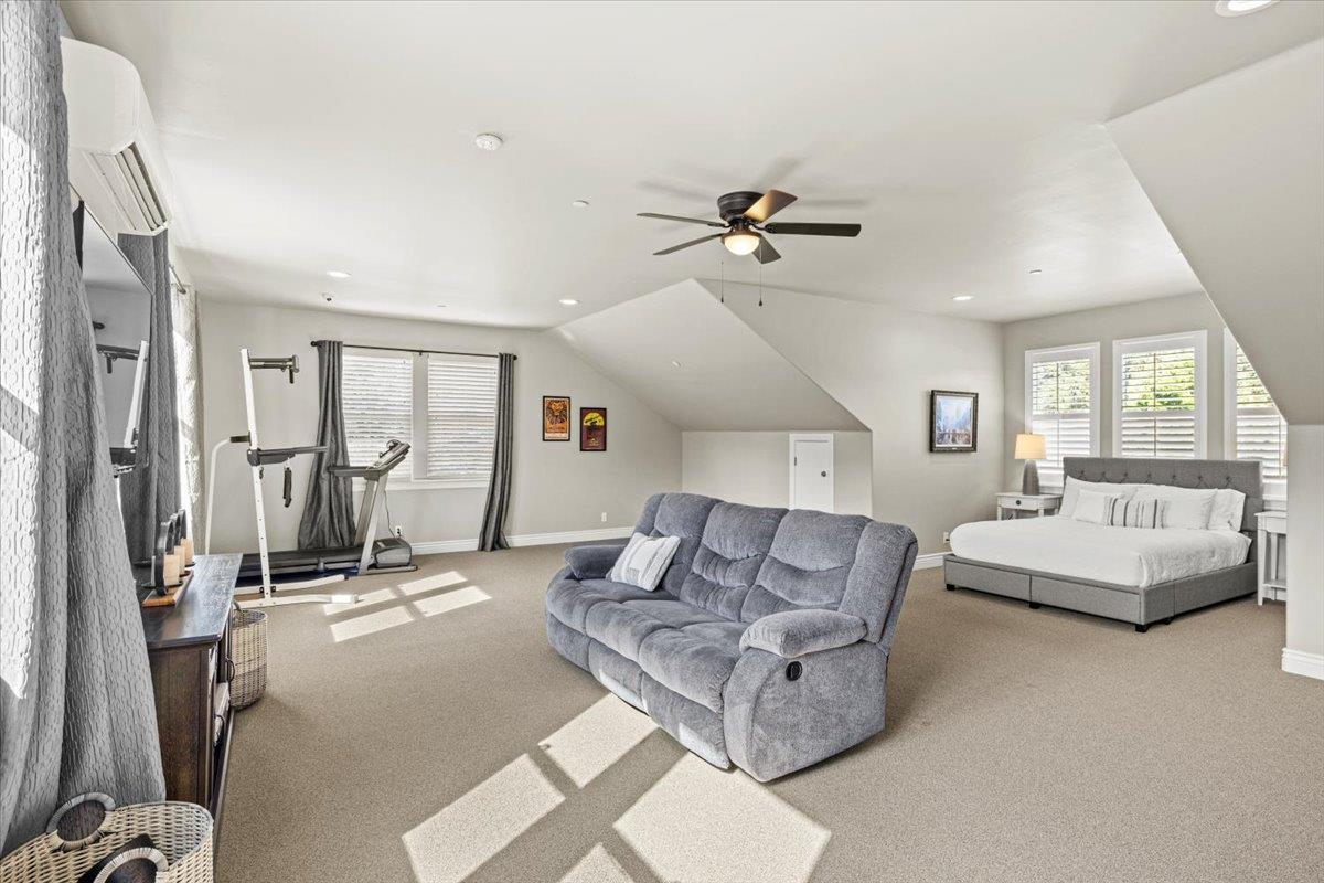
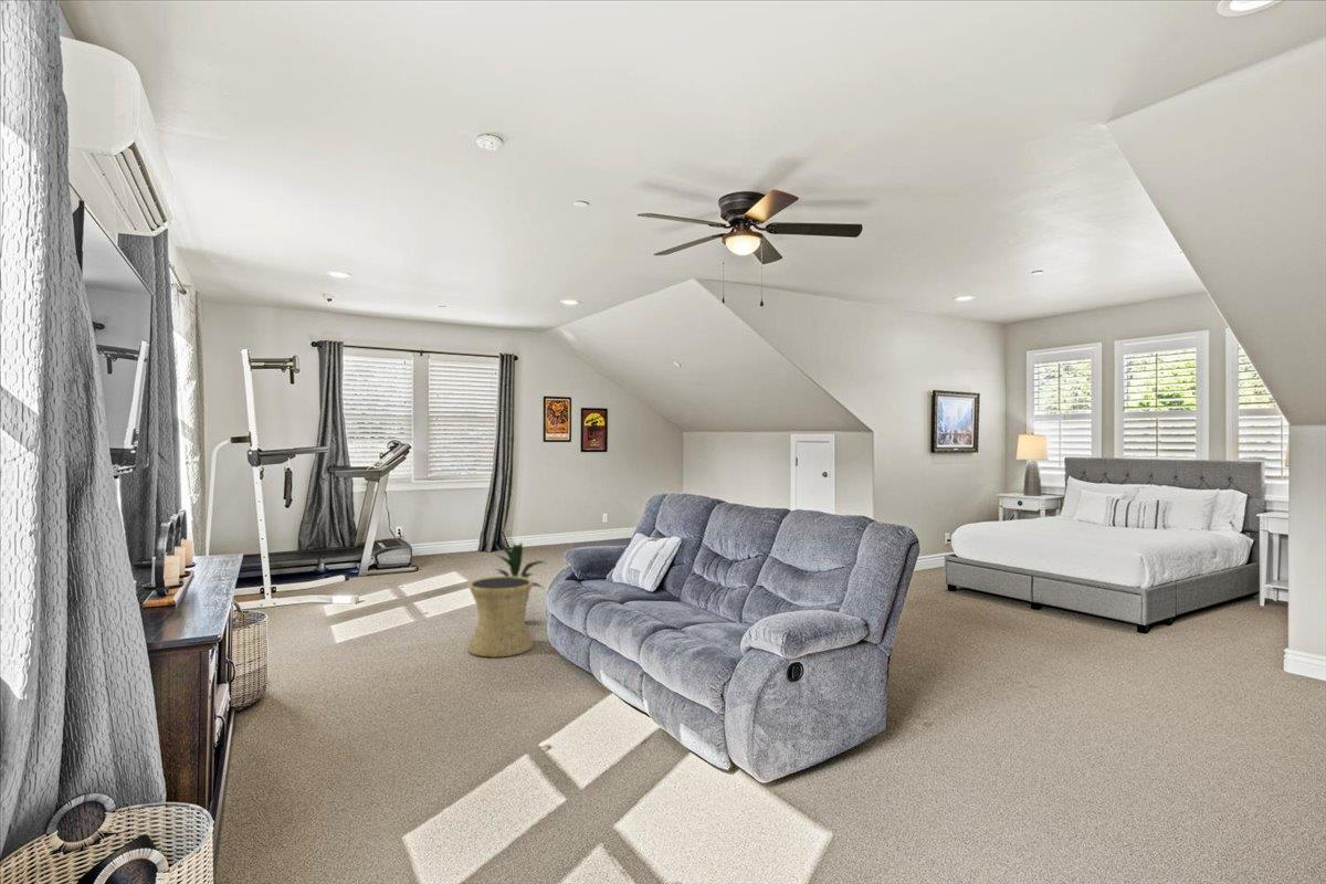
+ indoor plant [493,540,549,622]
+ side table [466,576,535,659]
